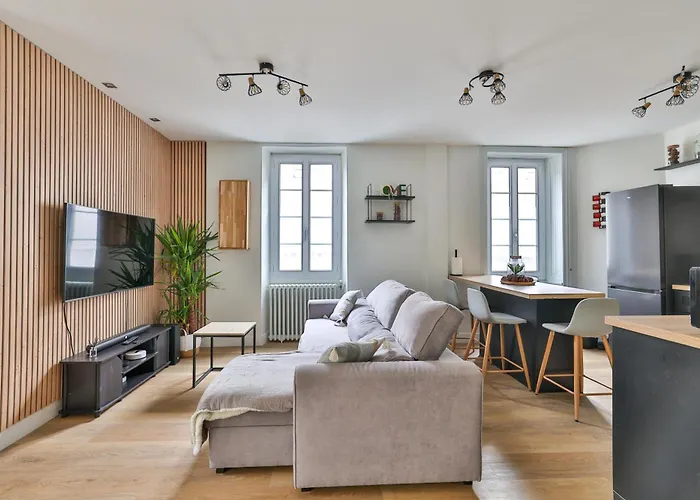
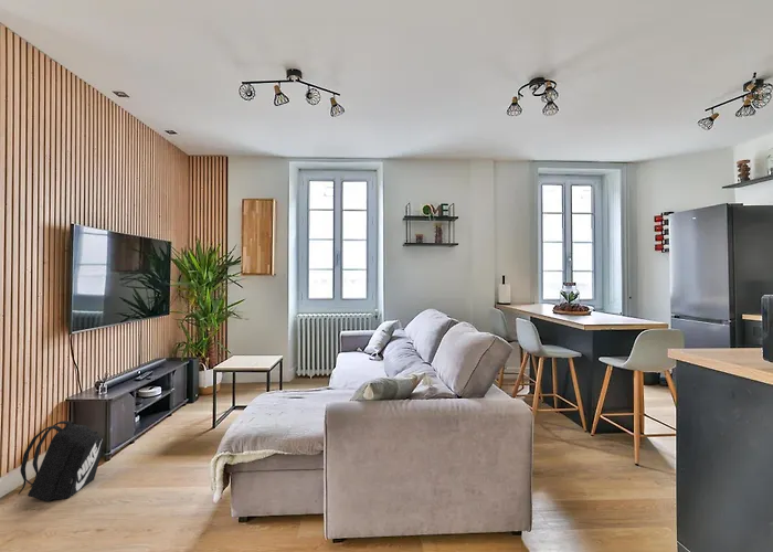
+ backpack [17,420,104,502]
